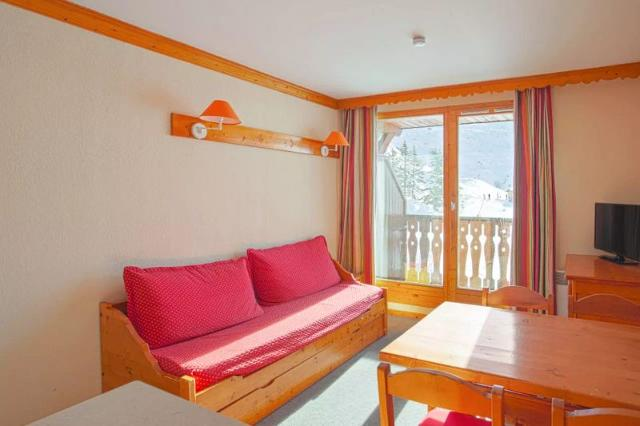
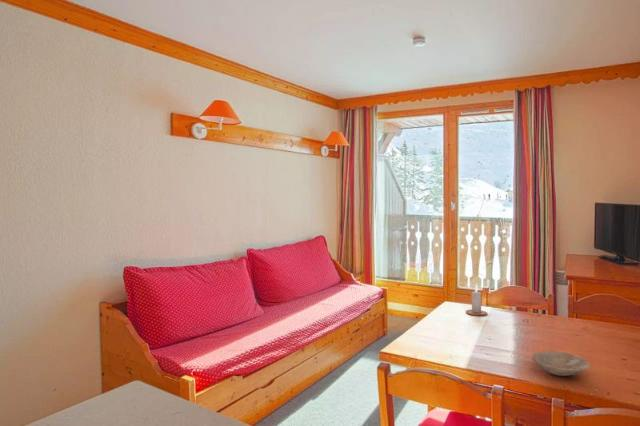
+ bowl [531,350,591,377]
+ candle [465,283,489,316]
